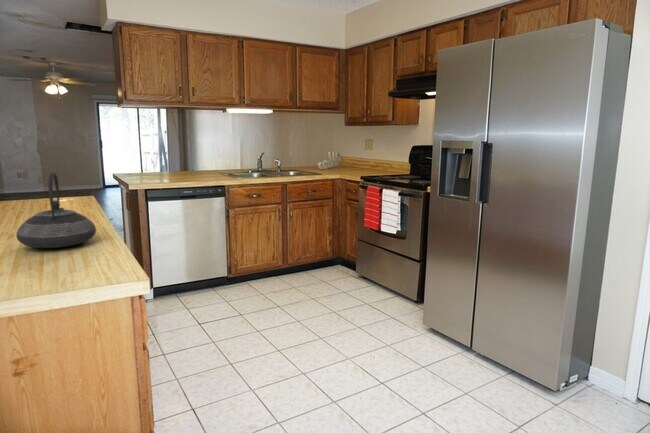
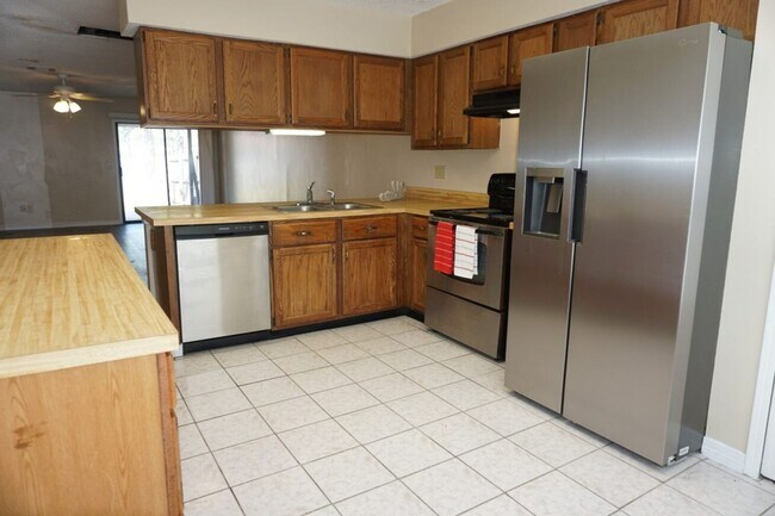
- teapot [15,170,97,249]
